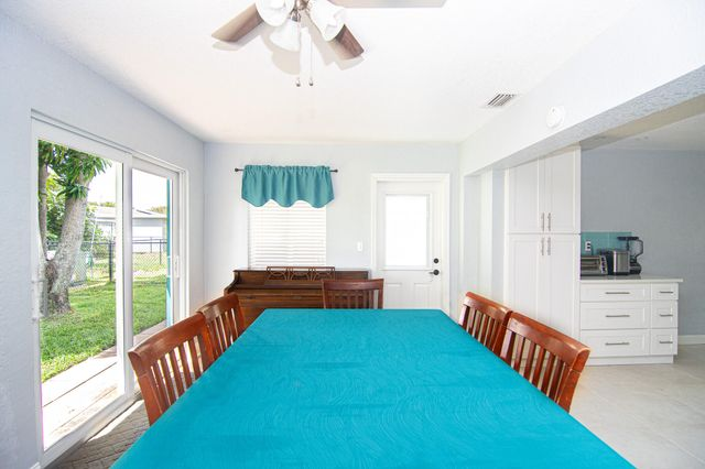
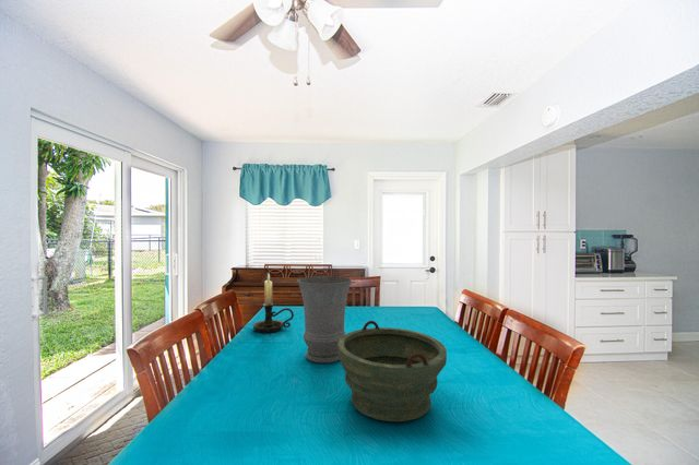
+ vase [296,275,353,365]
+ candle holder [252,273,295,334]
+ bowl [339,320,448,422]
